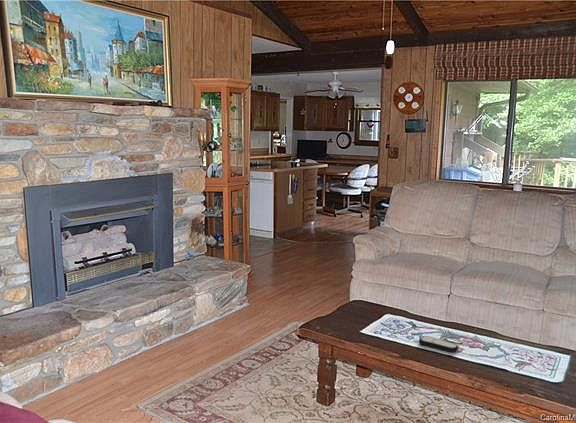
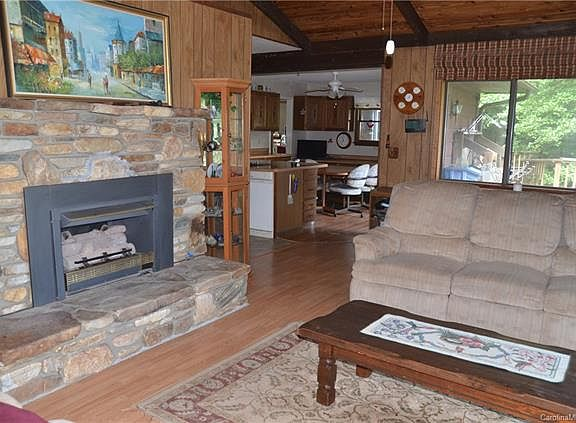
- remote control [418,335,459,353]
